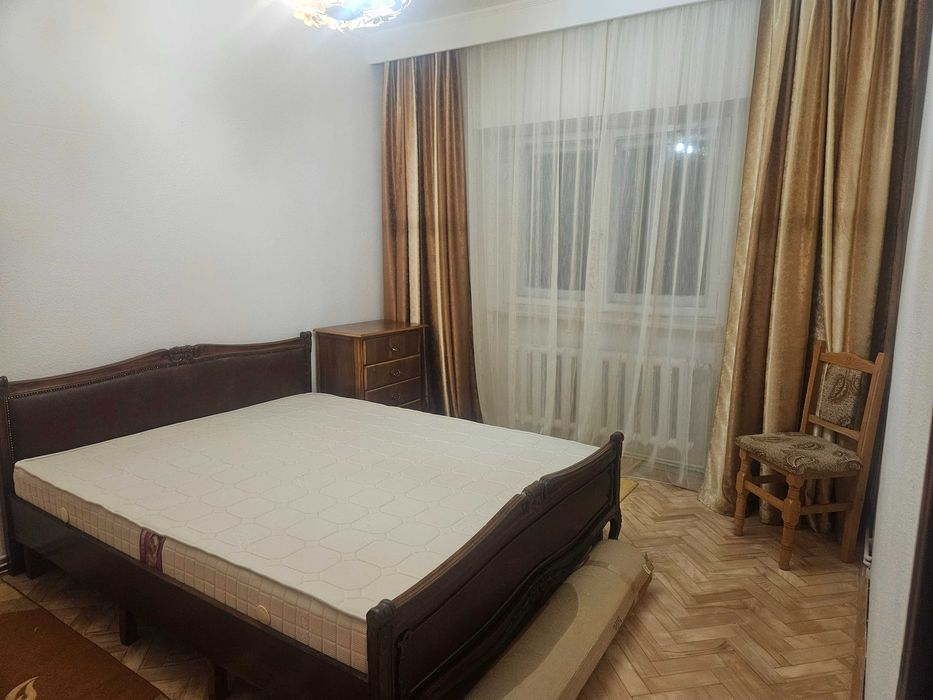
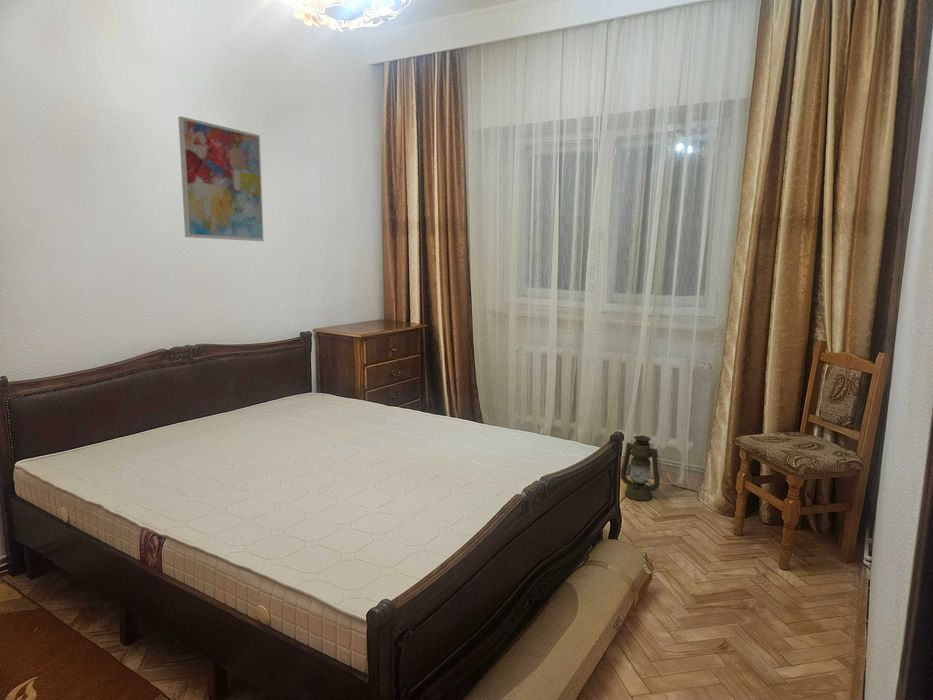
+ wall art [177,115,265,242]
+ lantern [620,435,662,502]
